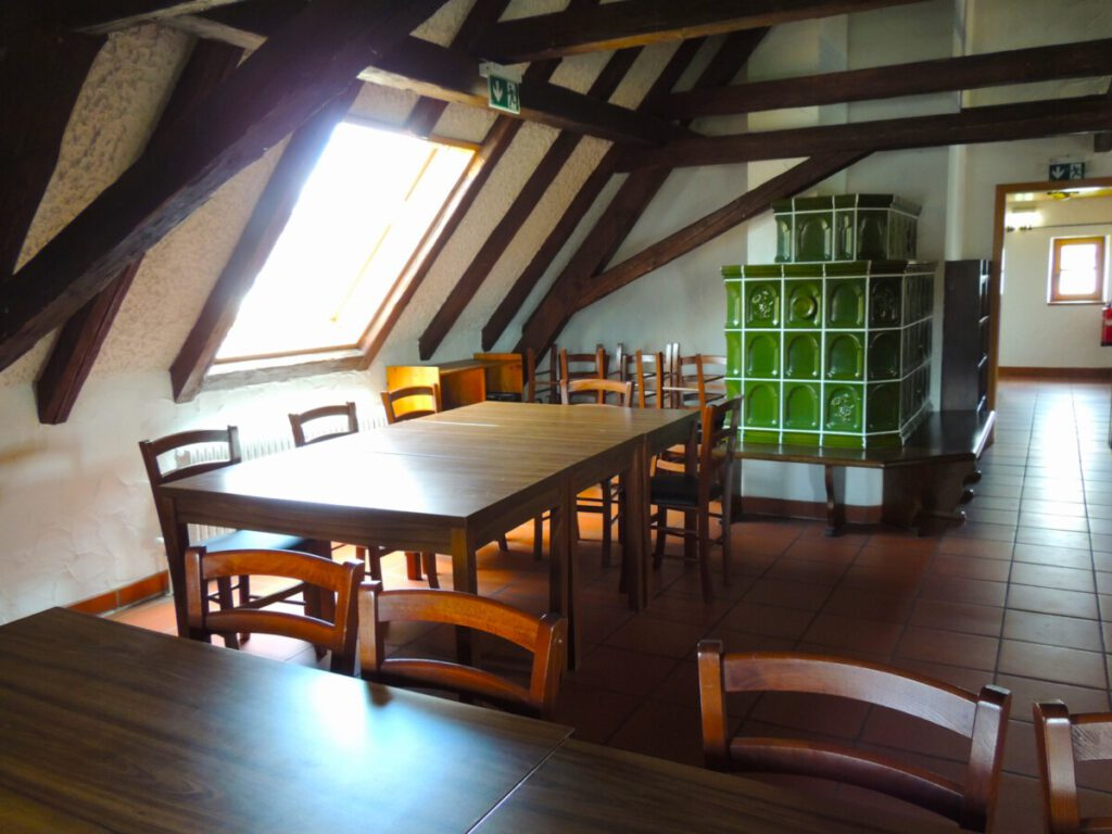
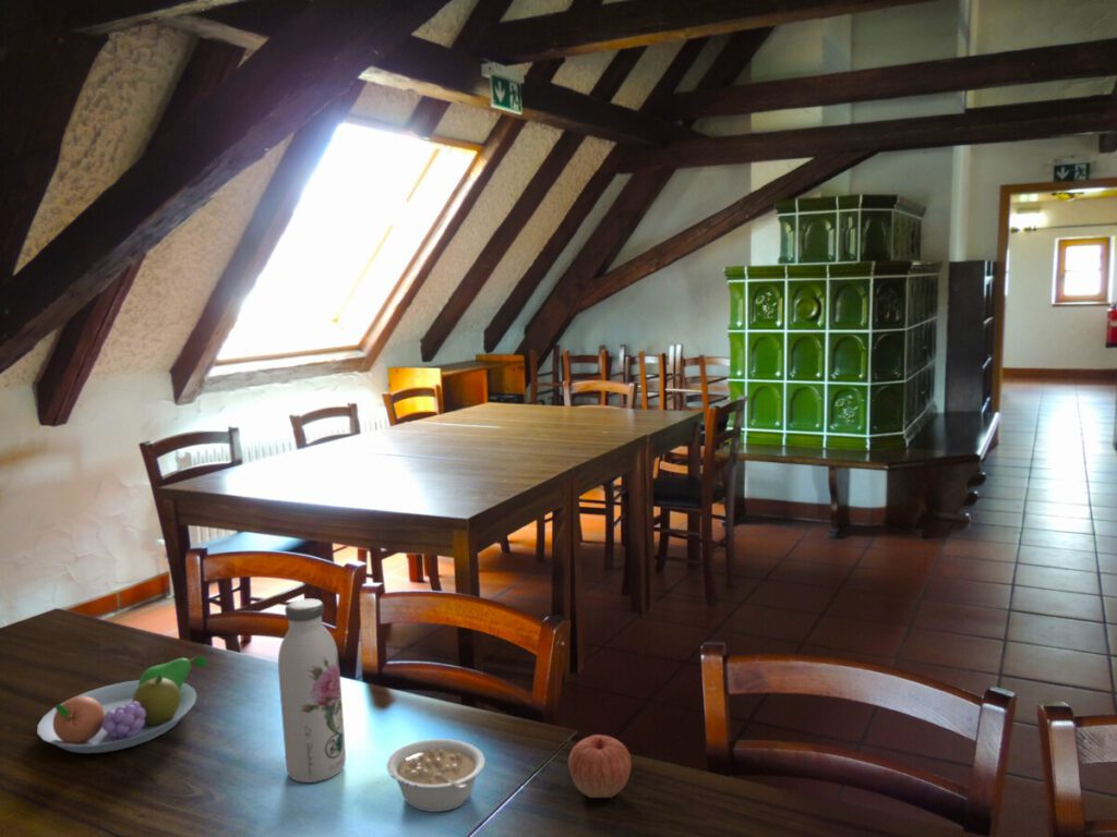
+ water bottle [277,598,347,784]
+ legume [385,738,487,813]
+ apple [567,733,633,799]
+ fruit bowl [36,655,208,754]
